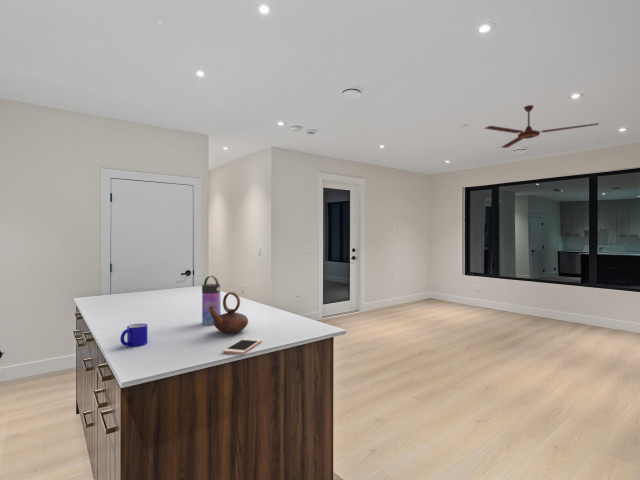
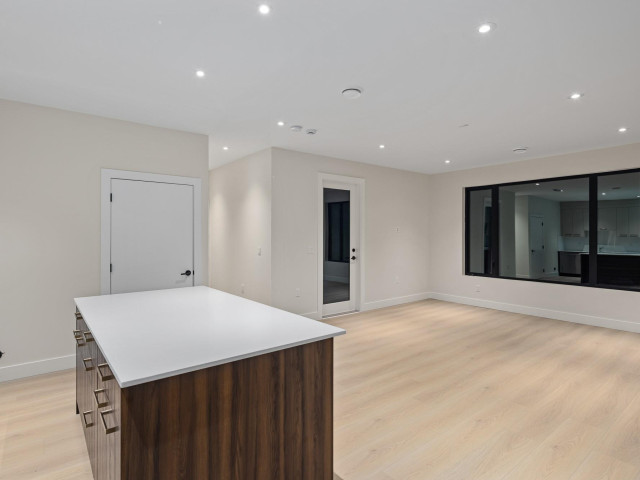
- ceiling fan [483,104,600,149]
- water bottle [201,275,222,326]
- mug [119,323,148,347]
- teapot [209,291,249,334]
- cell phone [222,337,263,355]
